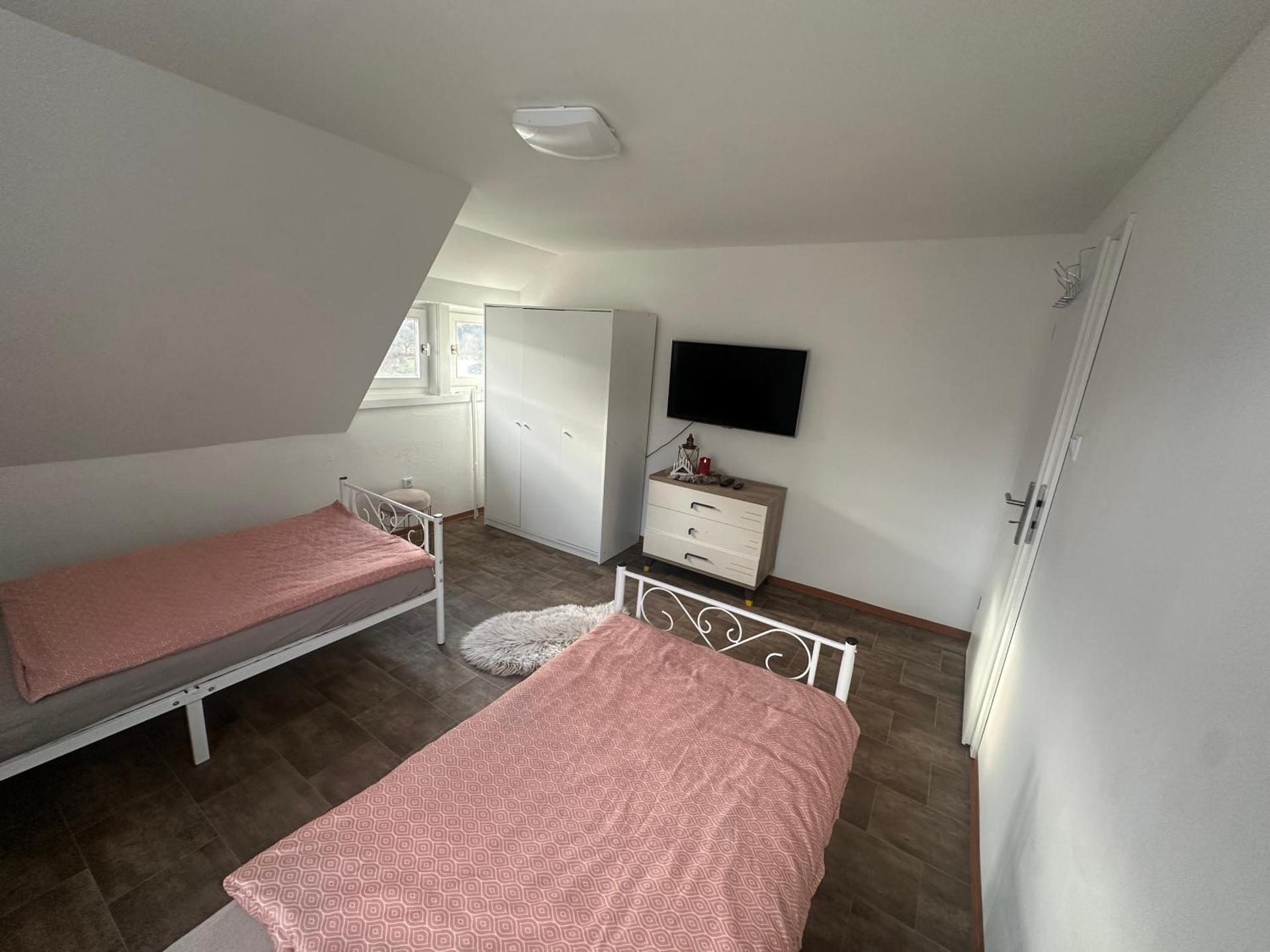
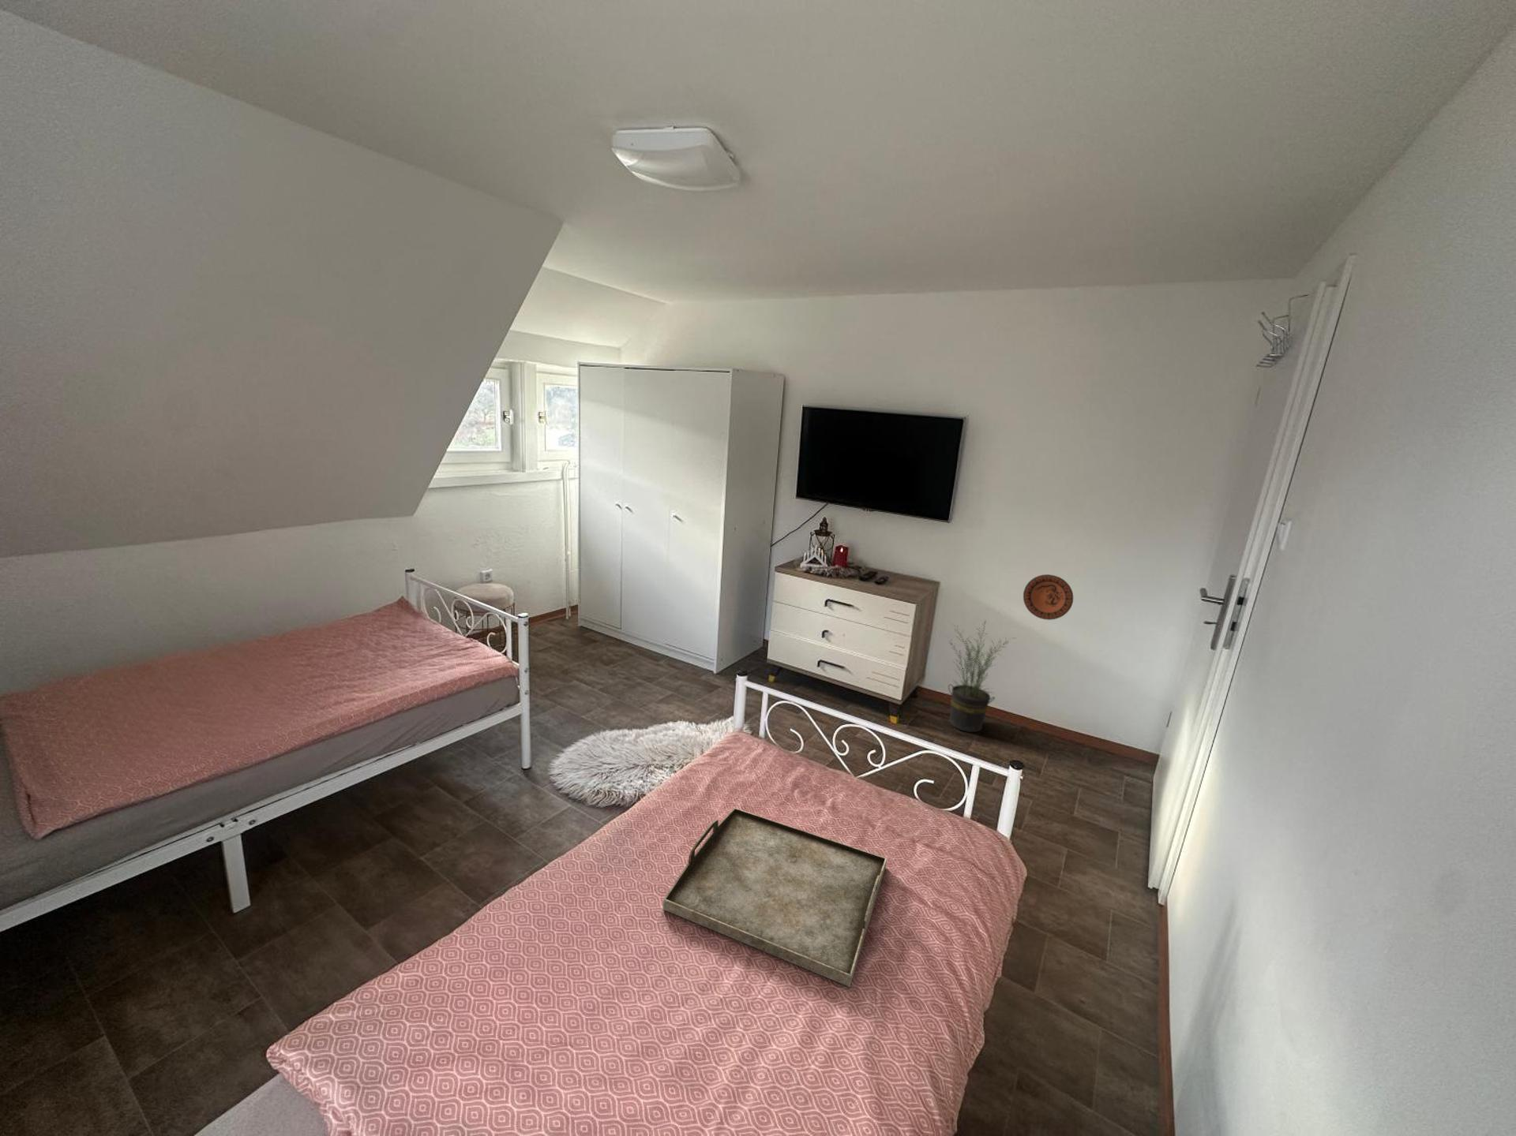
+ potted plant [945,619,1017,733]
+ serving tray [661,807,887,988]
+ decorative plate [1023,574,1074,621]
